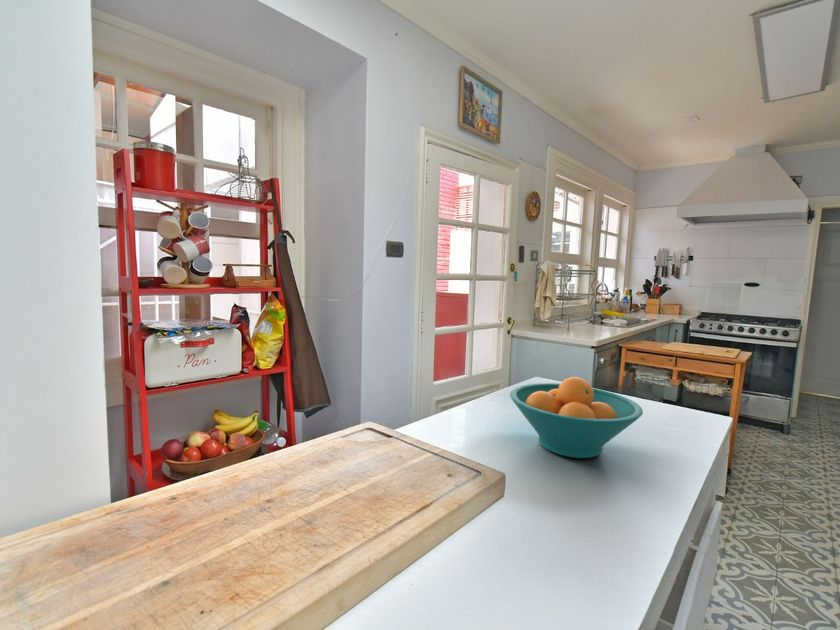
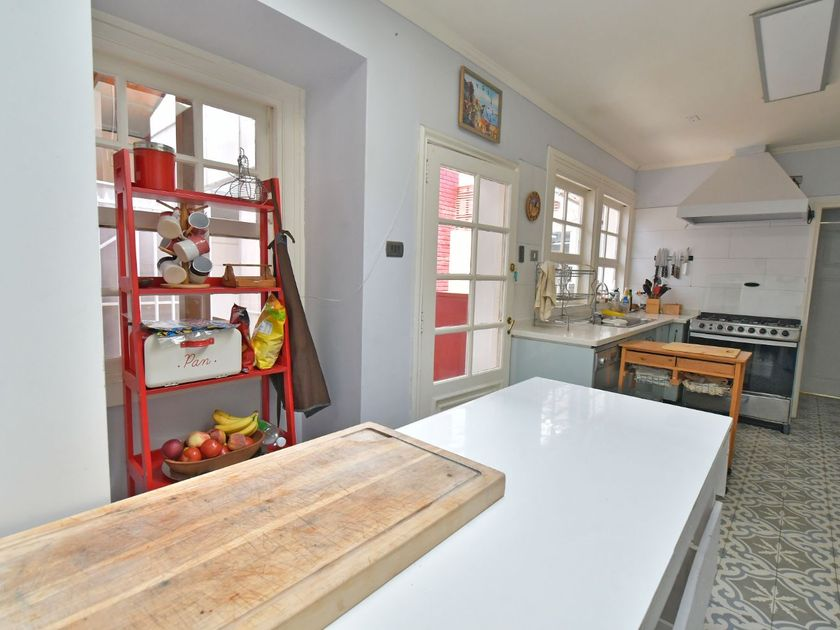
- fruit bowl [509,376,644,459]
